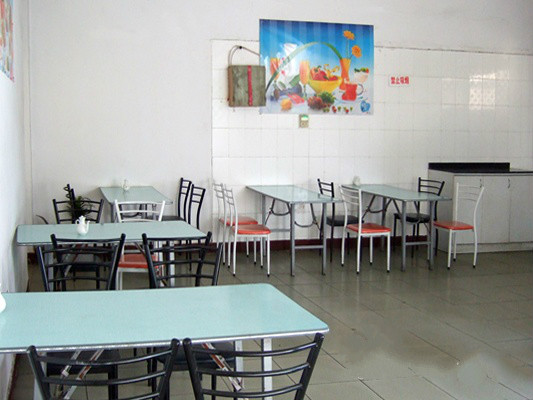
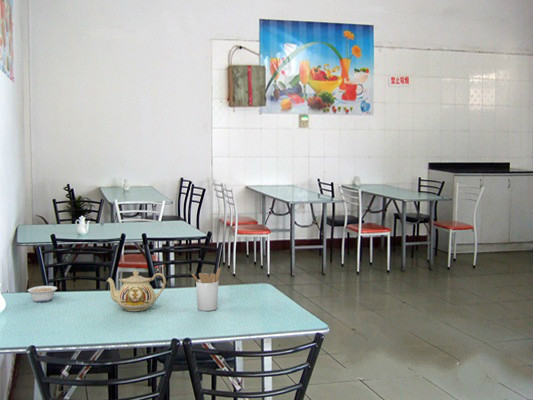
+ teapot [105,269,167,312]
+ legume [24,285,58,303]
+ utensil holder [191,266,222,312]
